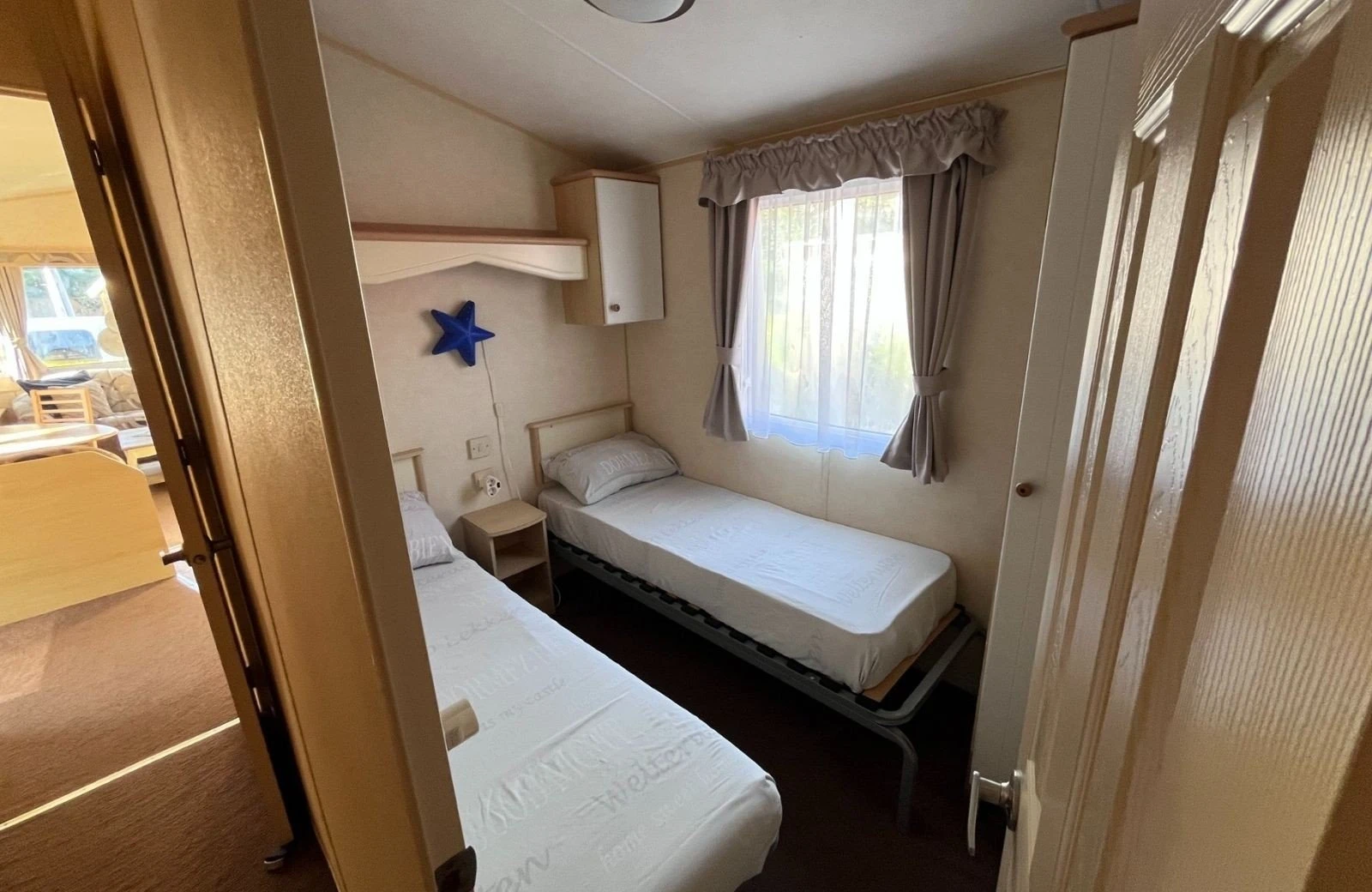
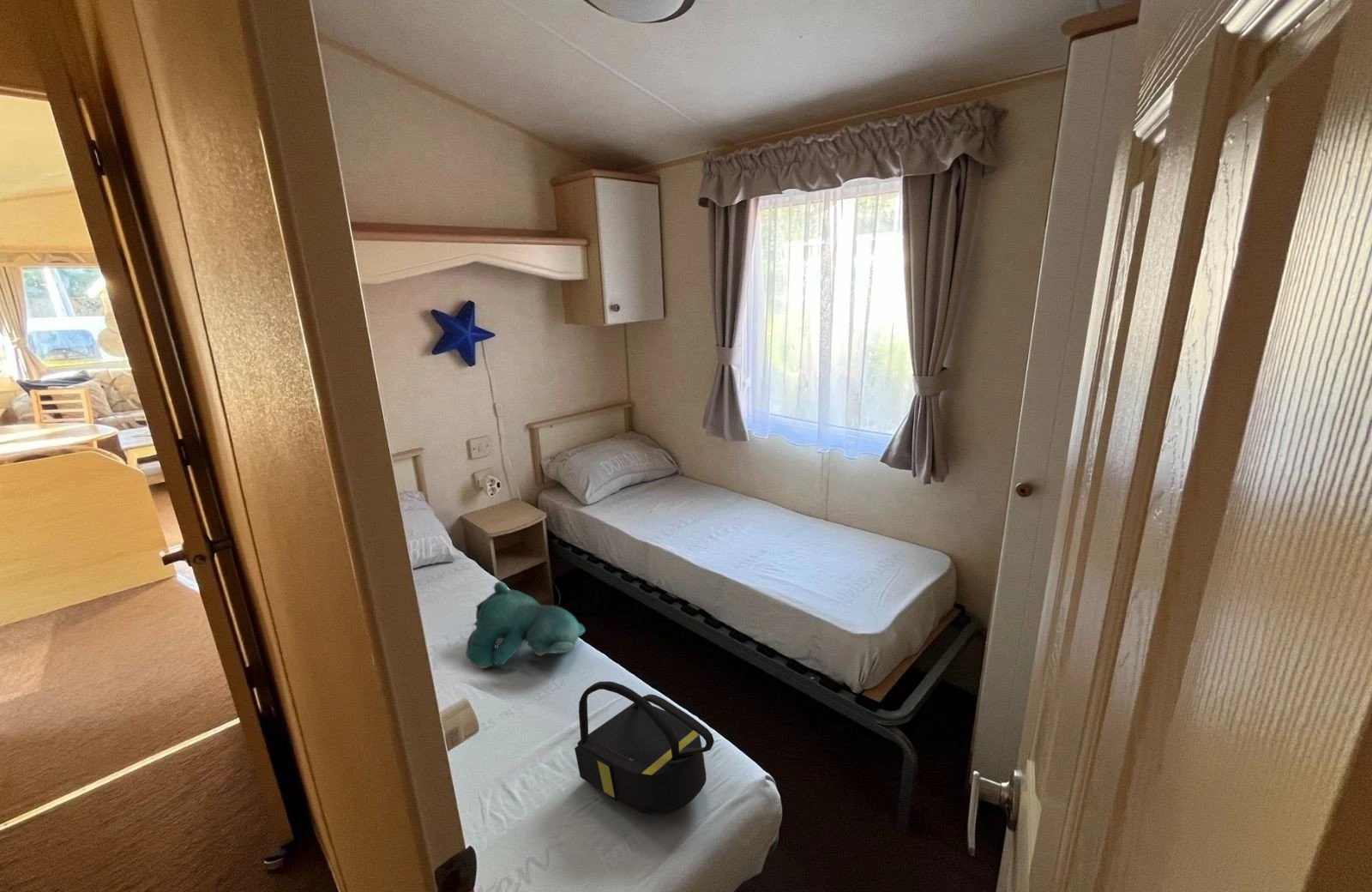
+ teddy bear [465,581,586,669]
+ backpack [574,680,715,816]
